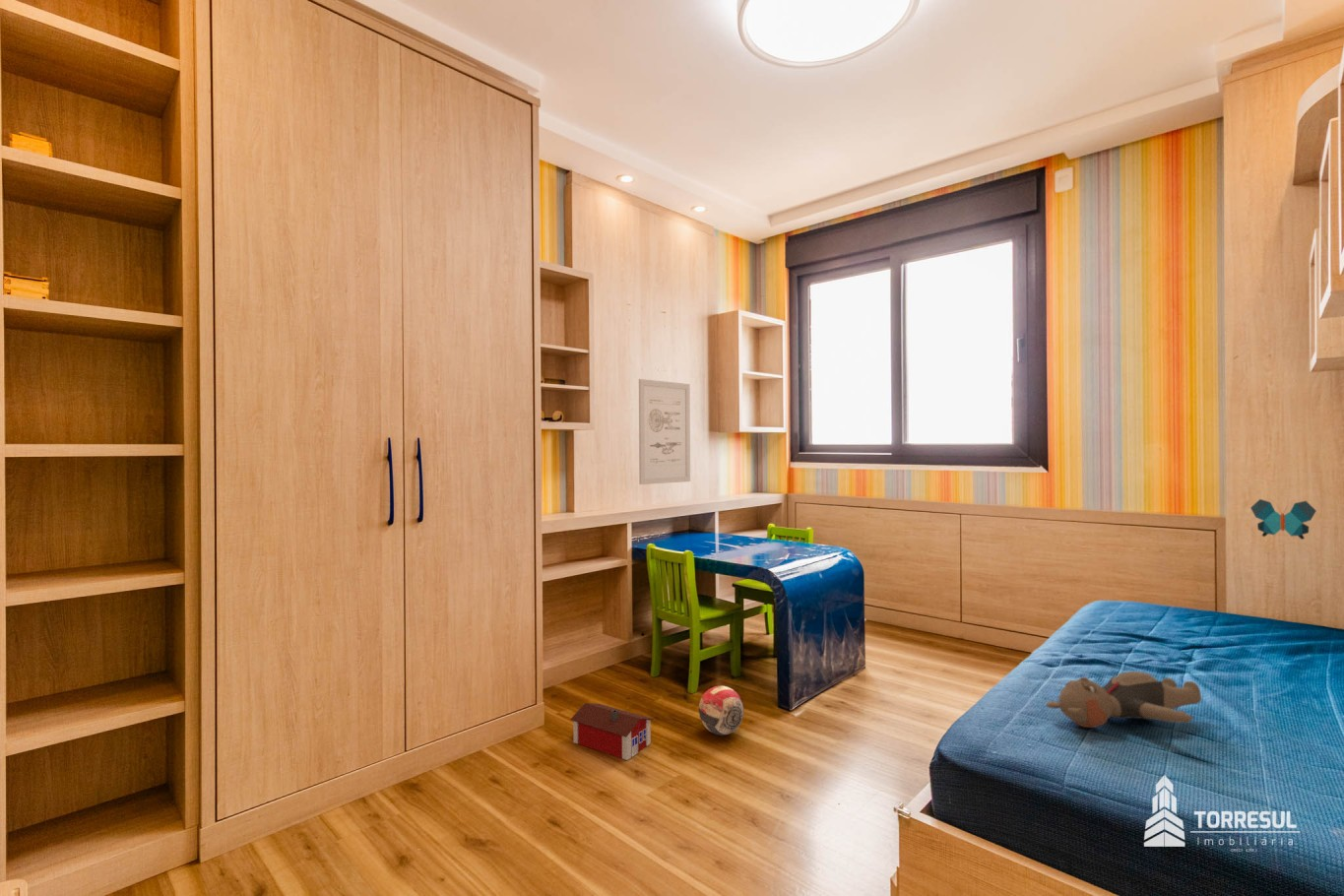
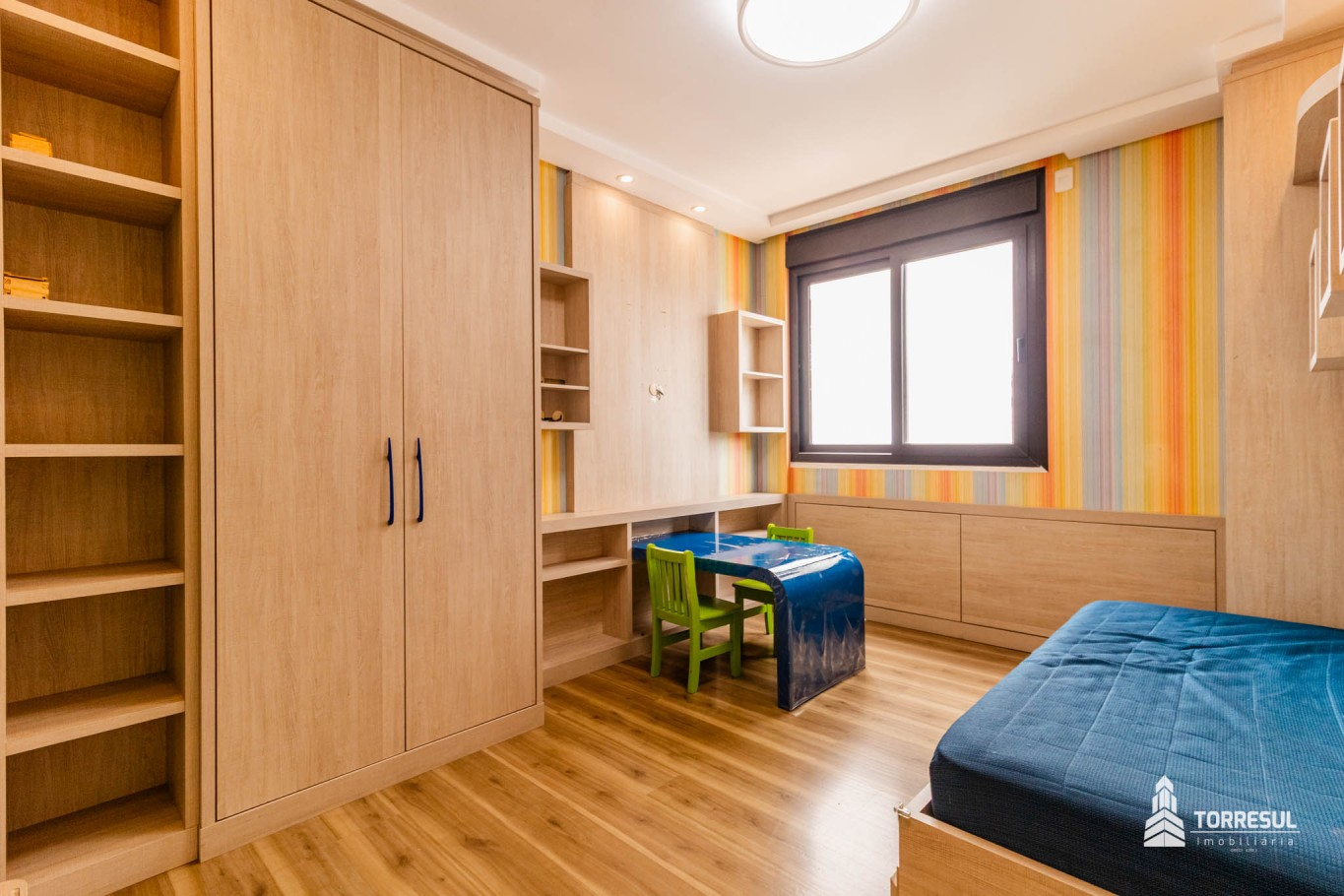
- ball [698,685,744,736]
- decorative butterfly [1249,498,1317,541]
- toy house [569,702,654,761]
- teddy bear [1046,671,1202,729]
- wall art [638,378,691,485]
